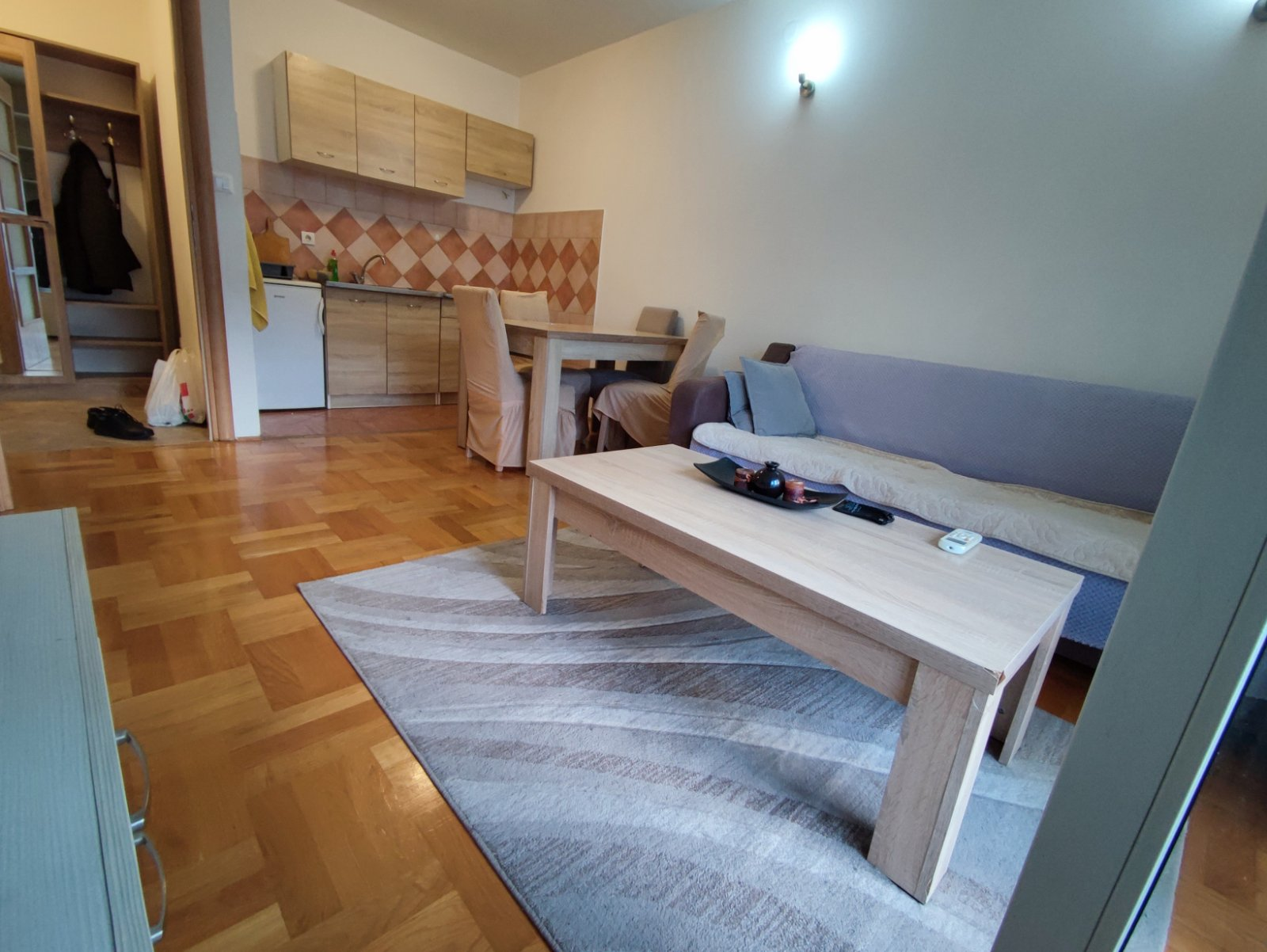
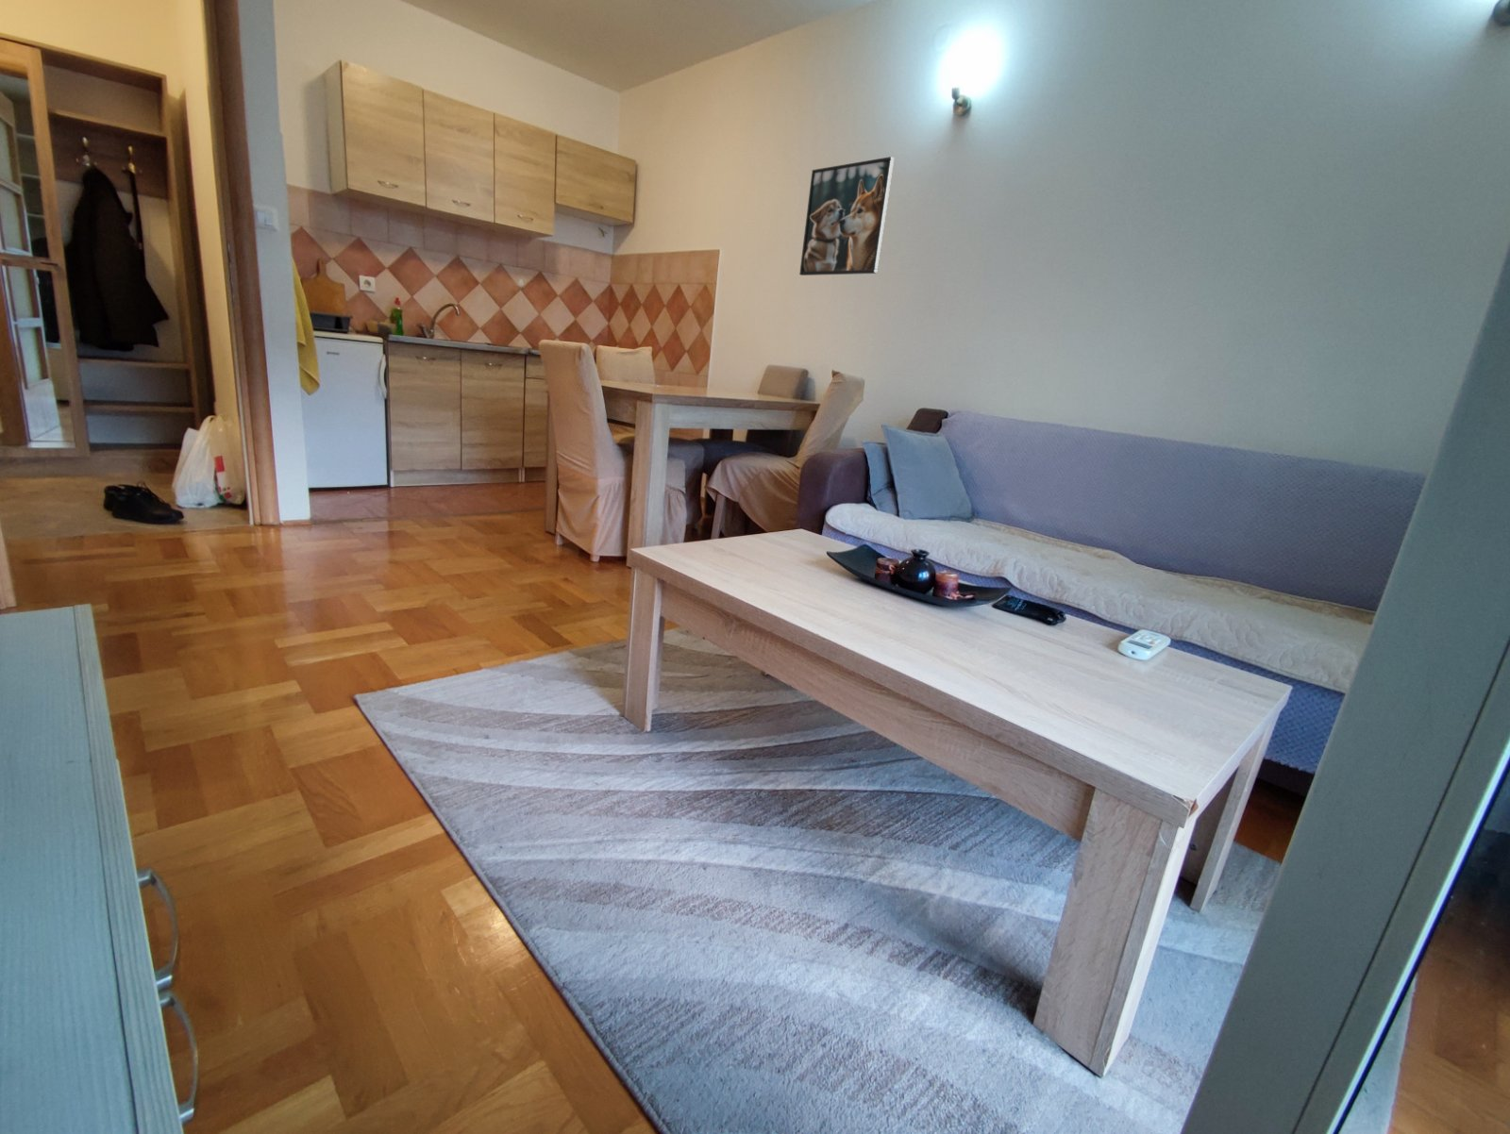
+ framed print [799,156,895,276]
